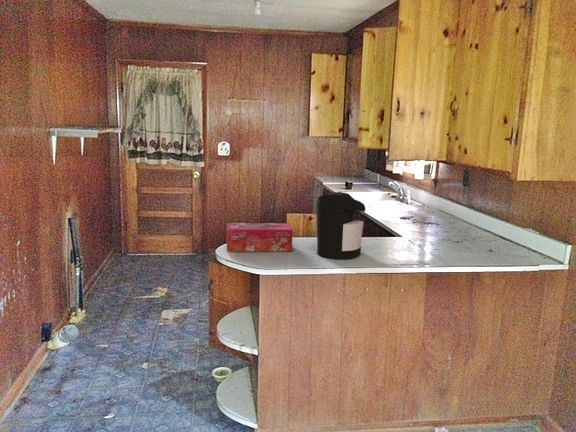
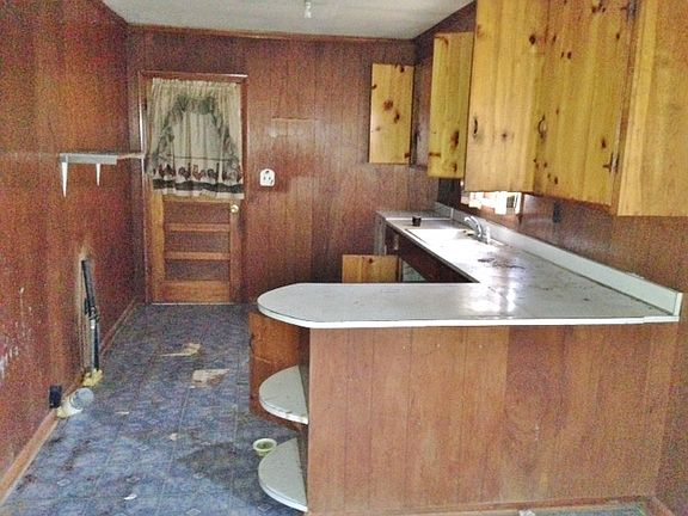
- coffee maker [316,191,367,260]
- tissue box [226,222,294,253]
